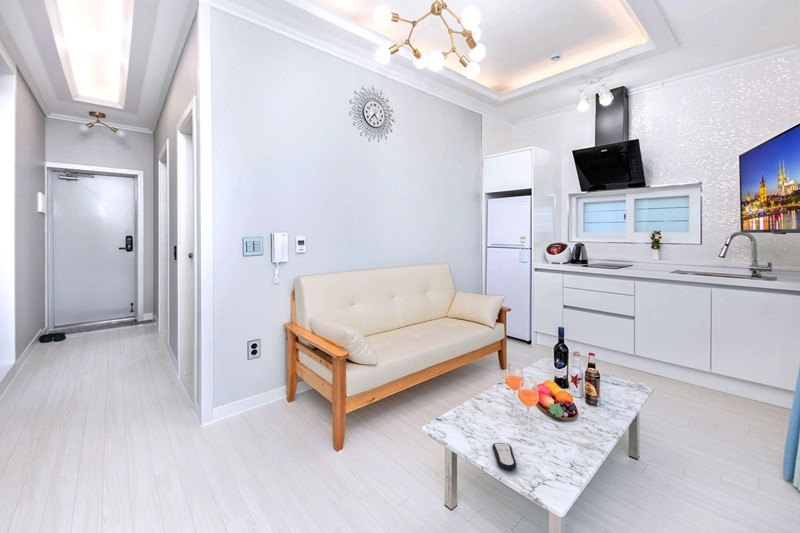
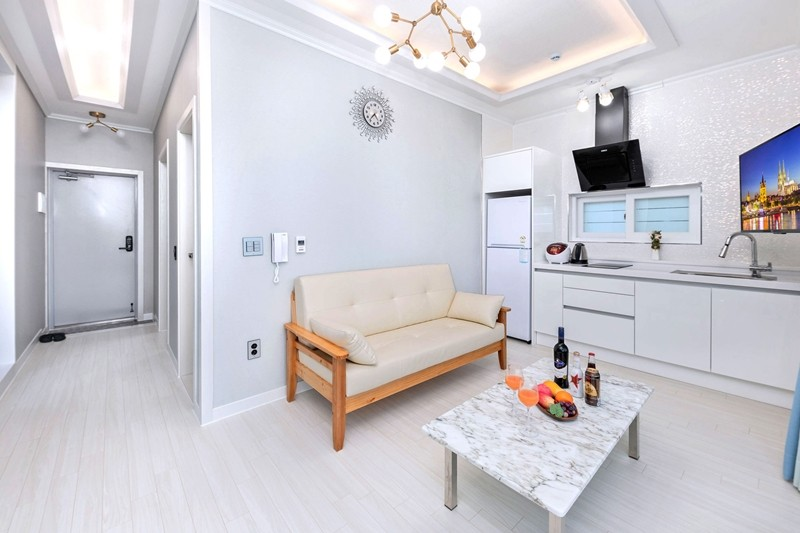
- remote control [491,442,517,471]
